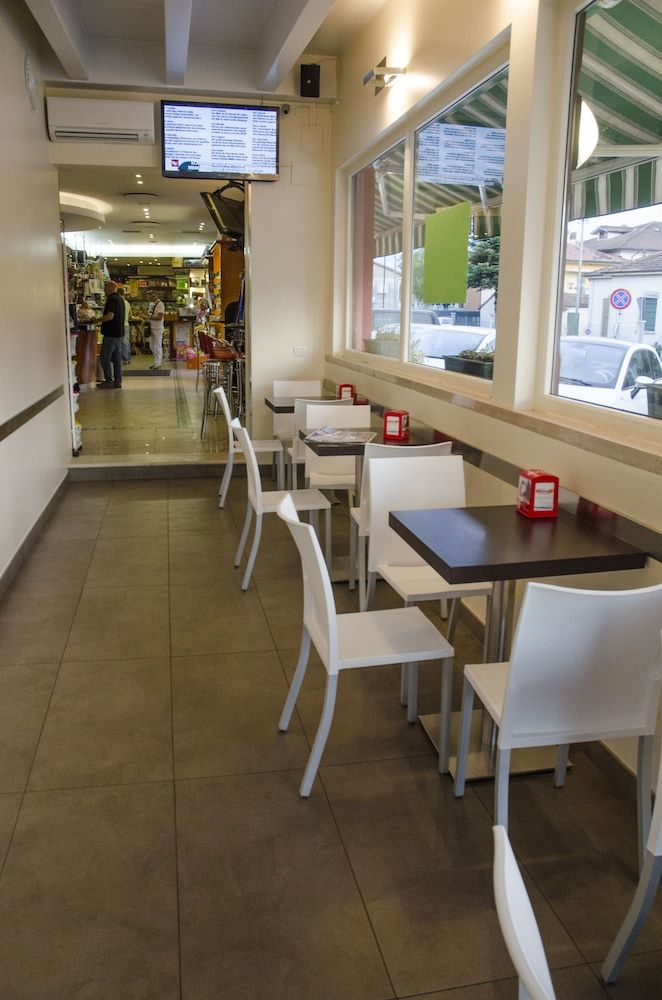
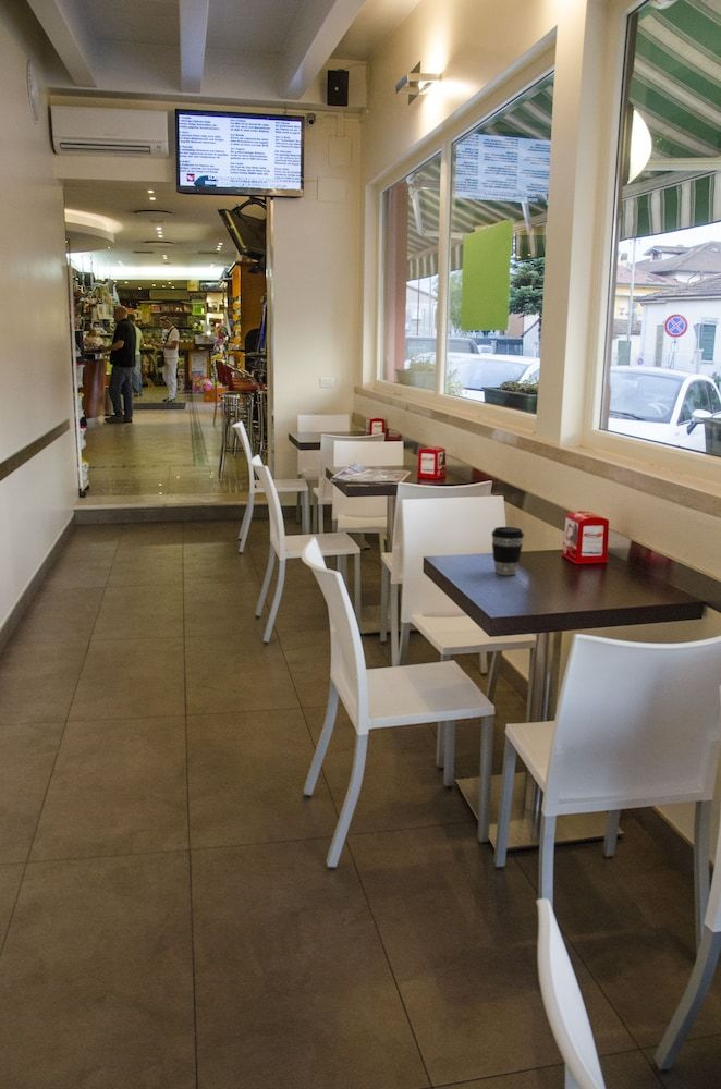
+ coffee cup [491,526,525,576]
